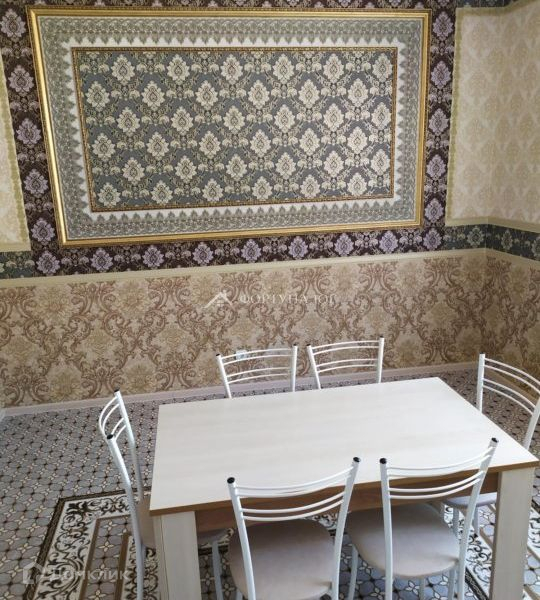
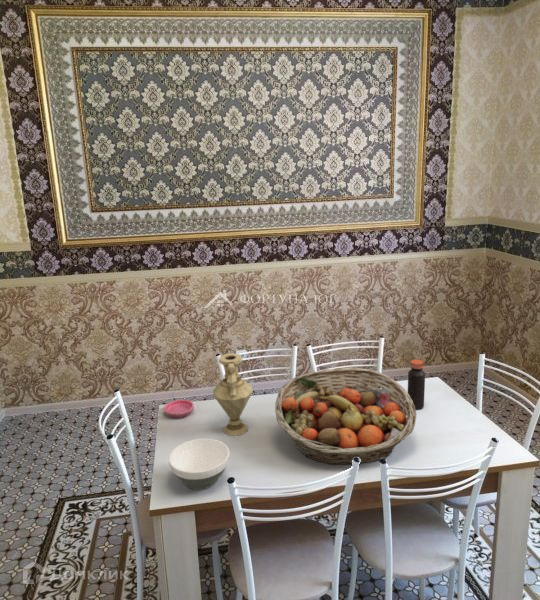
+ vase [212,352,254,437]
+ saucer [163,399,195,419]
+ bottle [407,359,426,411]
+ bowl [167,438,230,491]
+ fruit basket [274,367,417,465]
